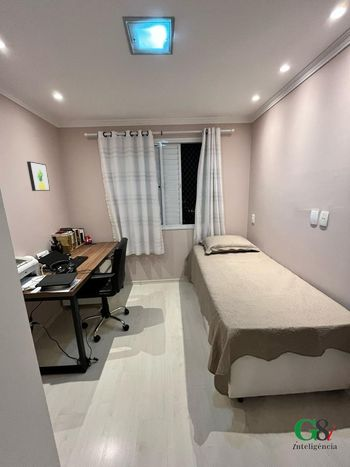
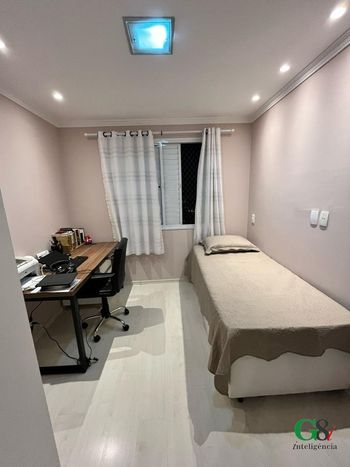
- wall art [26,160,51,192]
